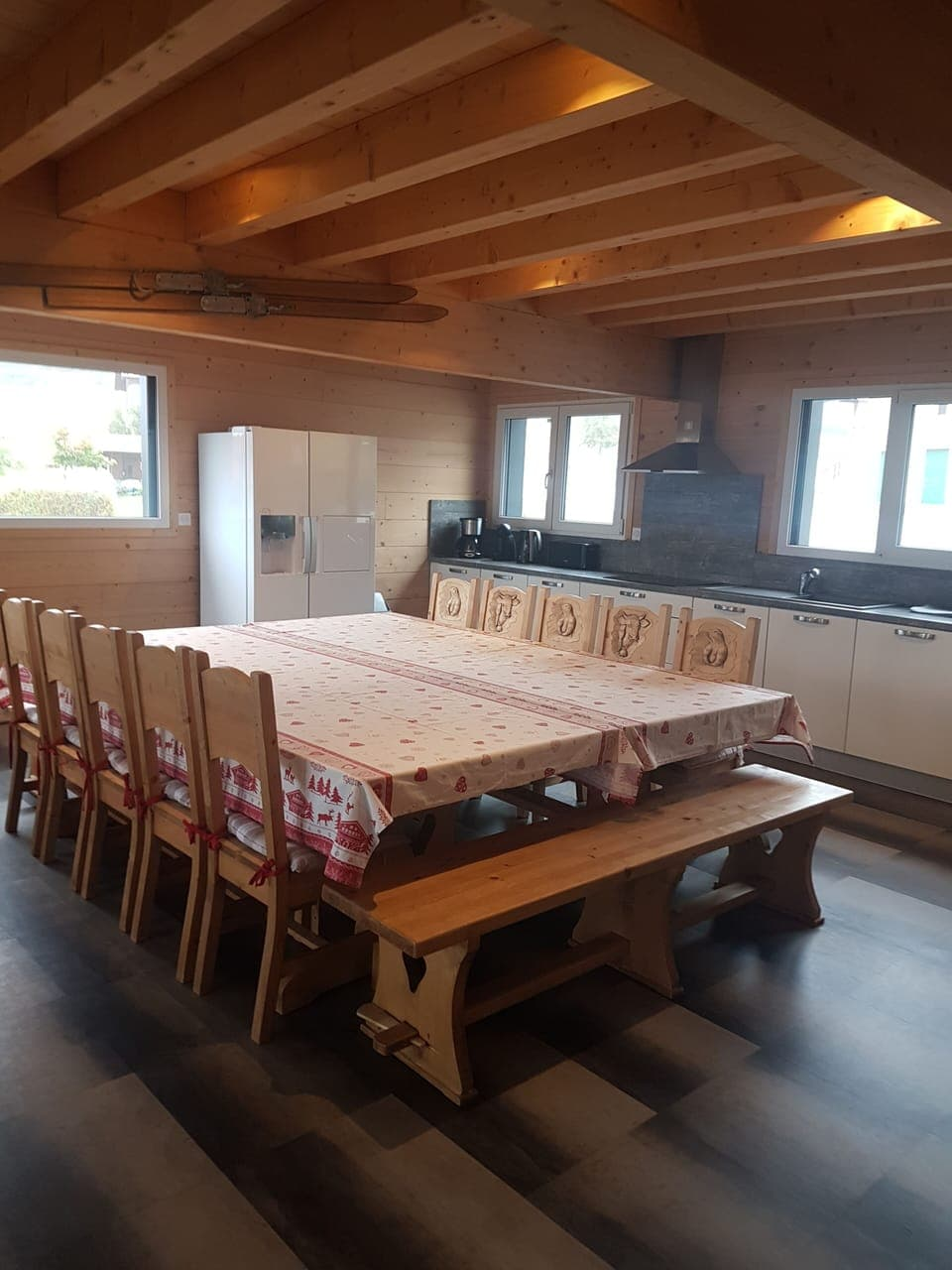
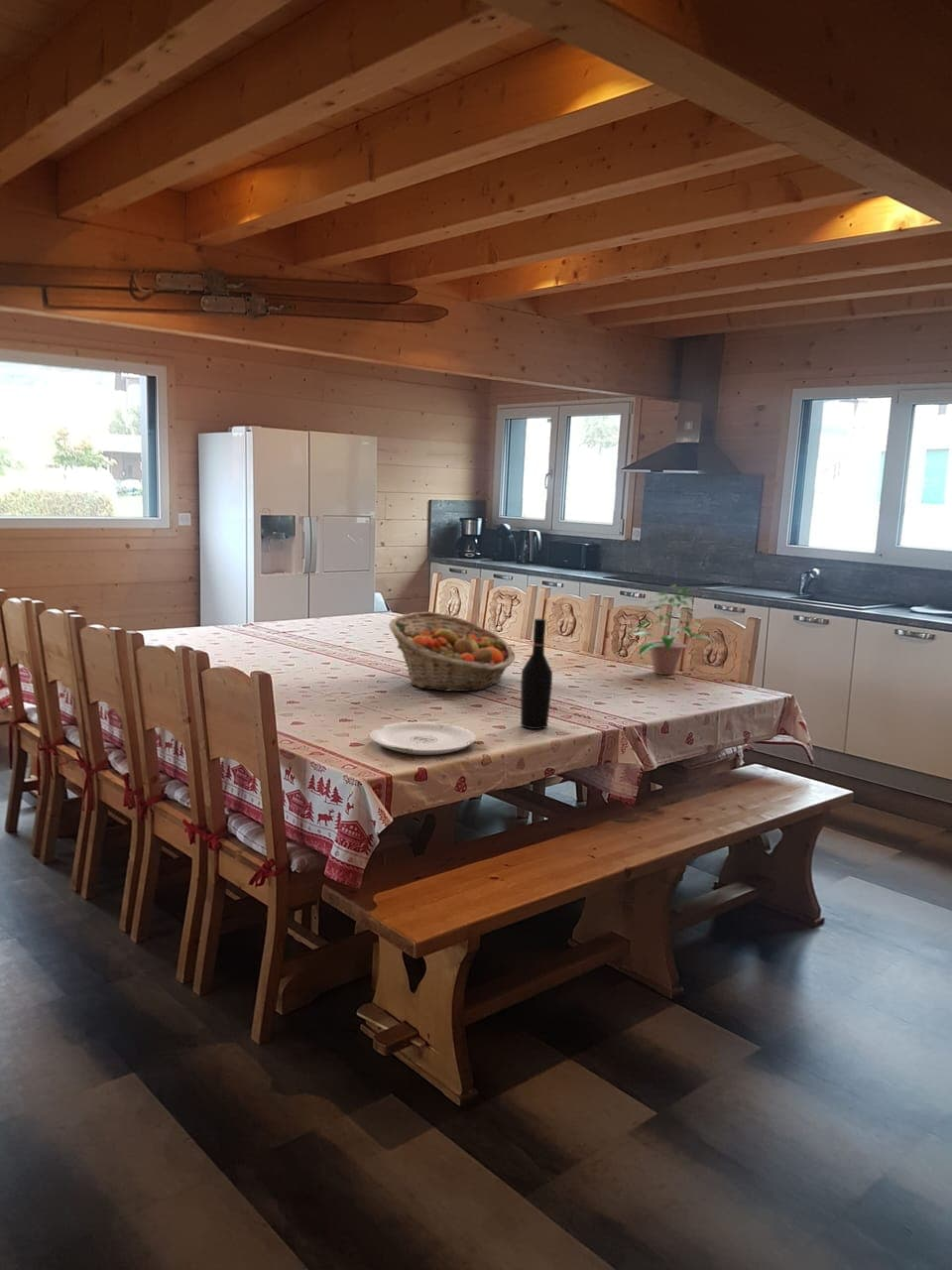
+ plate [370,721,477,756]
+ fruit basket [388,611,516,693]
+ wine bottle [520,618,553,730]
+ potted plant [624,584,717,676]
